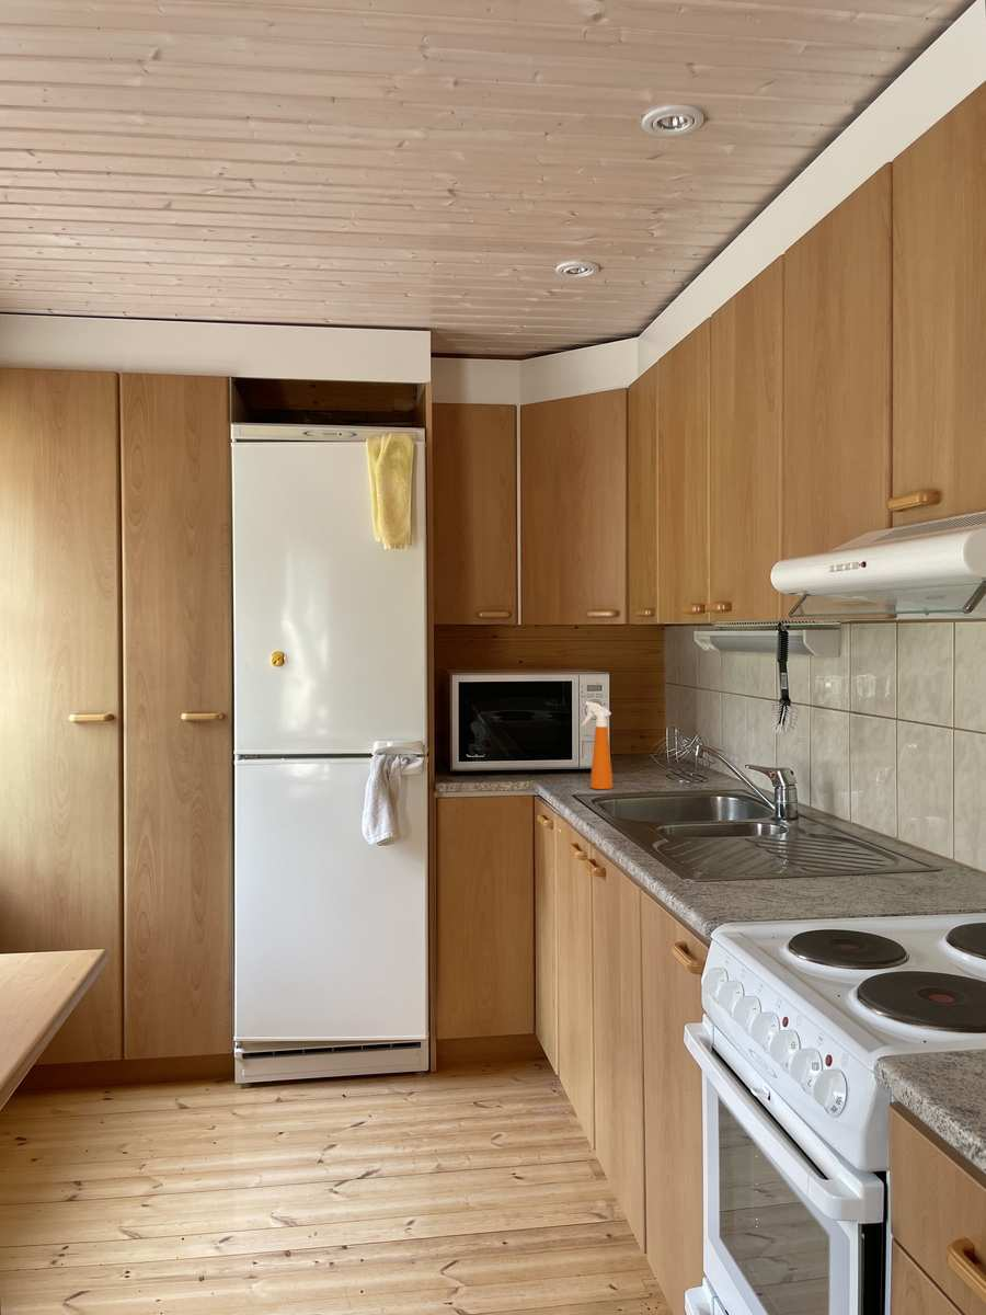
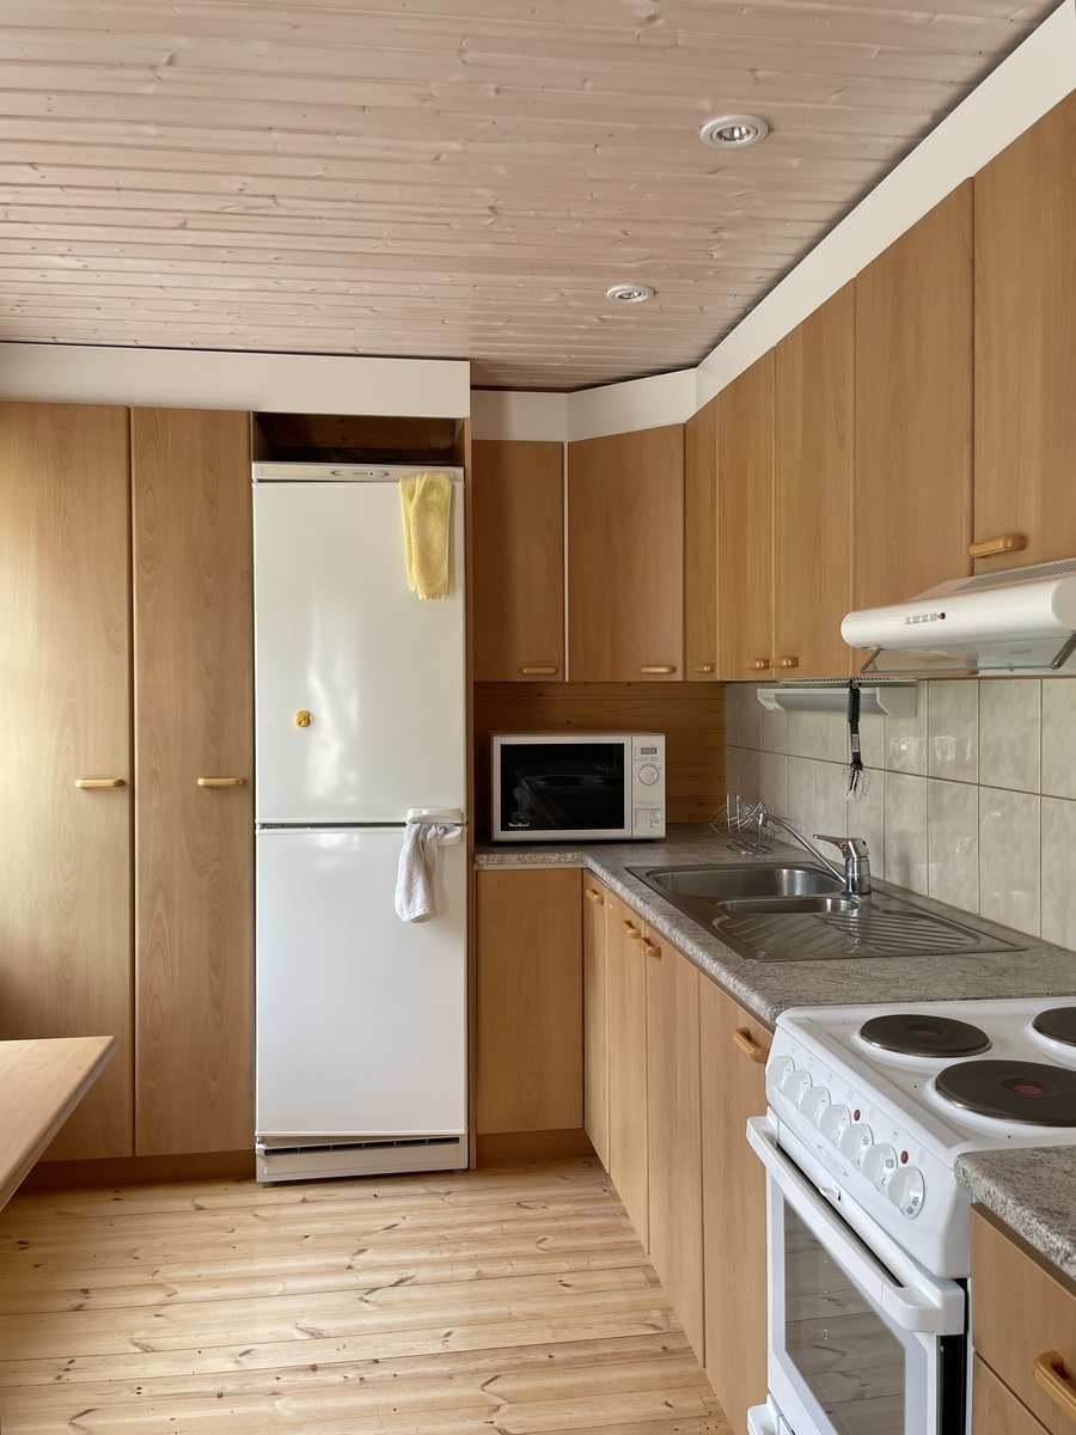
- spray bottle [581,700,615,790]
